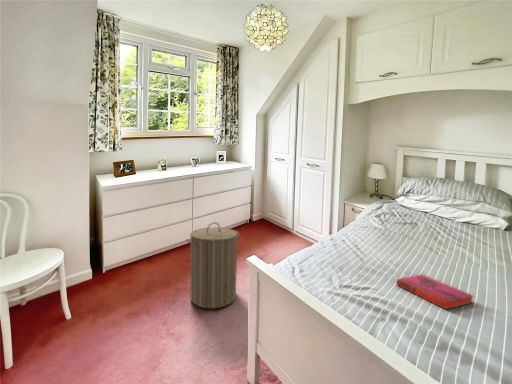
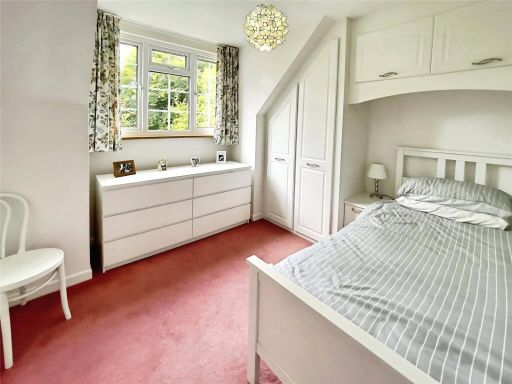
- hardback book [395,273,474,311]
- laundry hamper [185,221,241,309]
